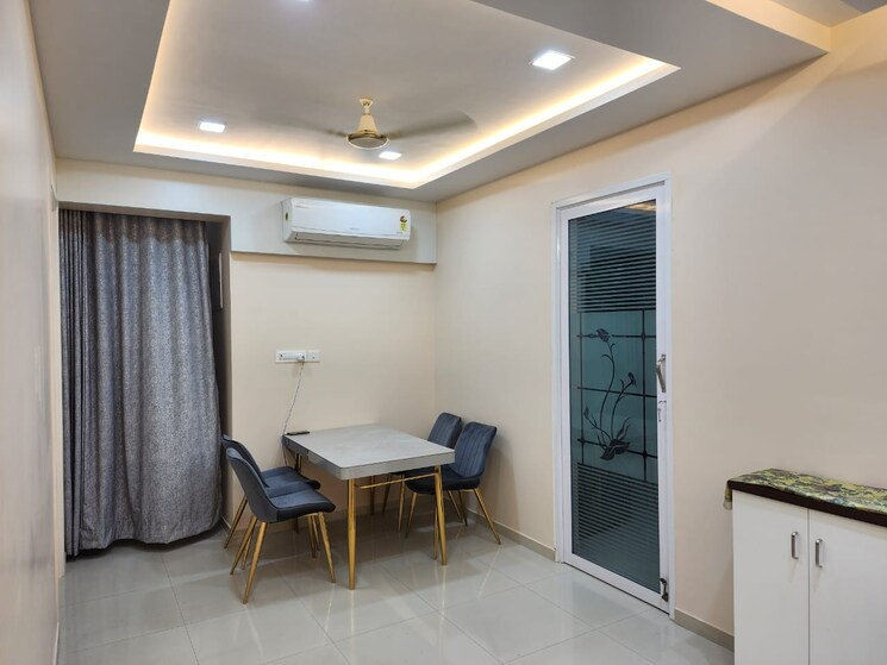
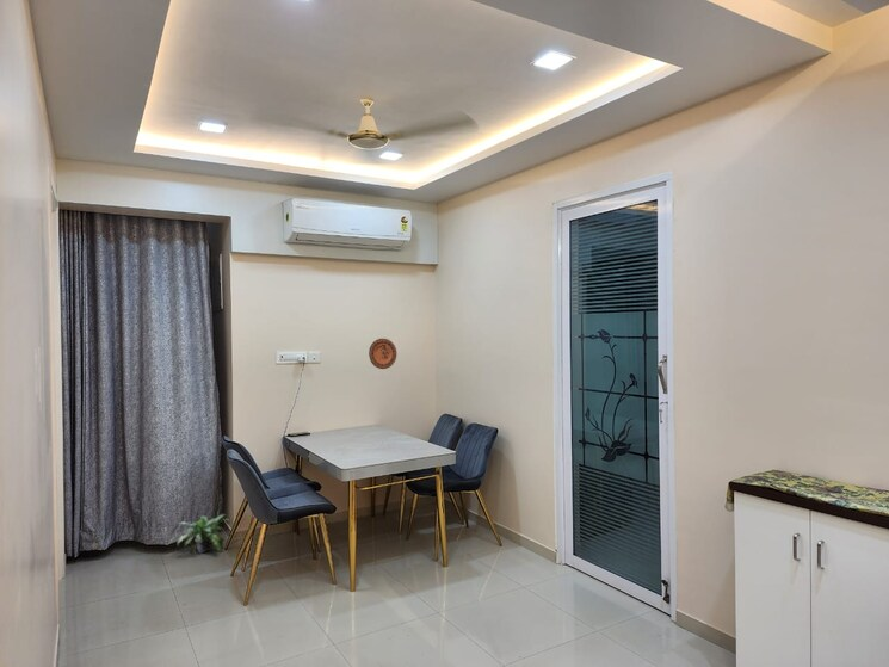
+ potted plant [177,513,230,555]
+ decorative plate [368,338,397,370]
